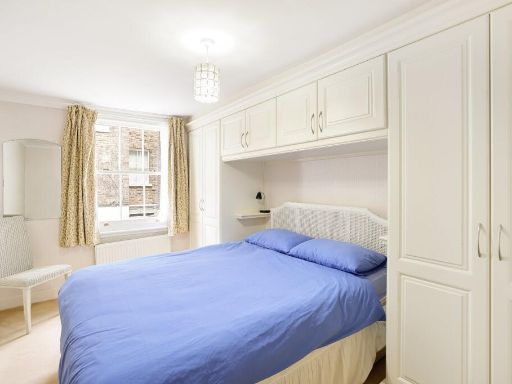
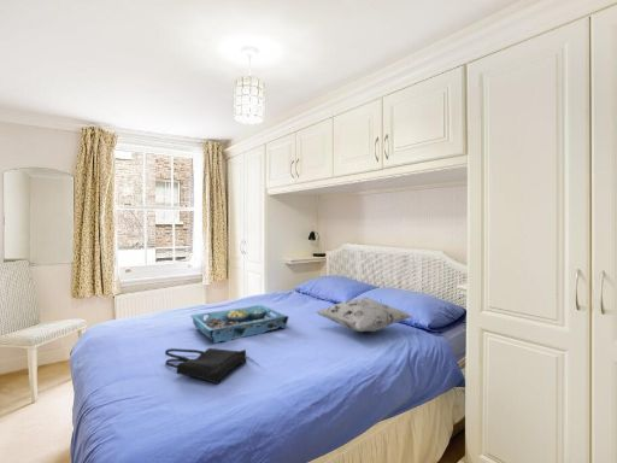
+ serving tray [190,304,289,345]
+ decorative pillow [316,297,415,333]
+ tote bag [164,347,247,386]
